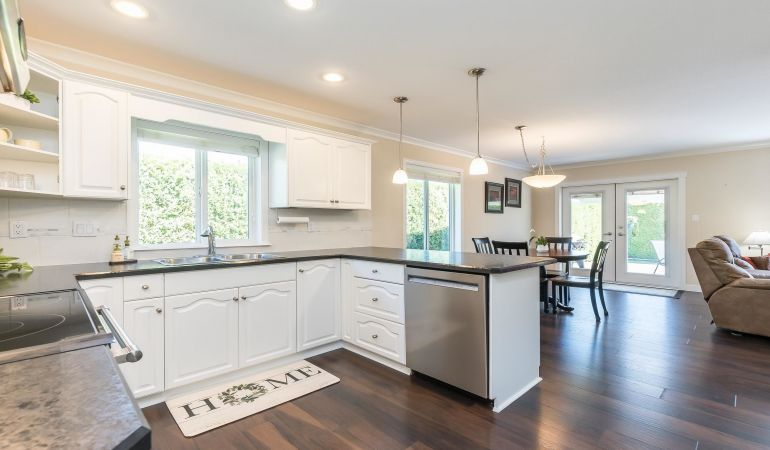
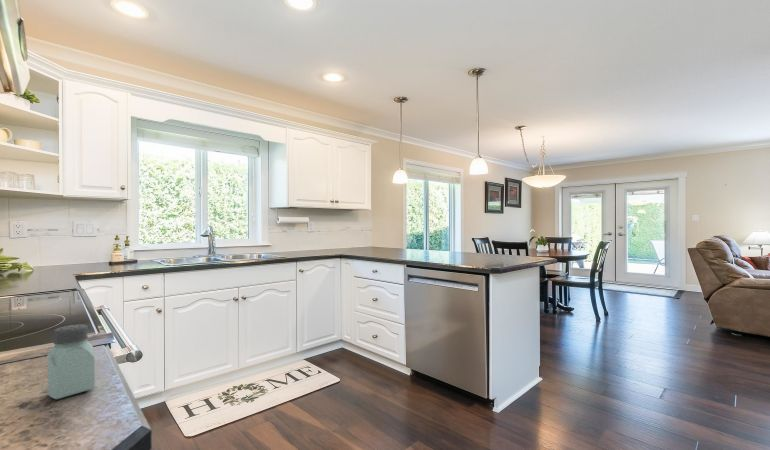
+ saltshaker [46,323,96,400]
